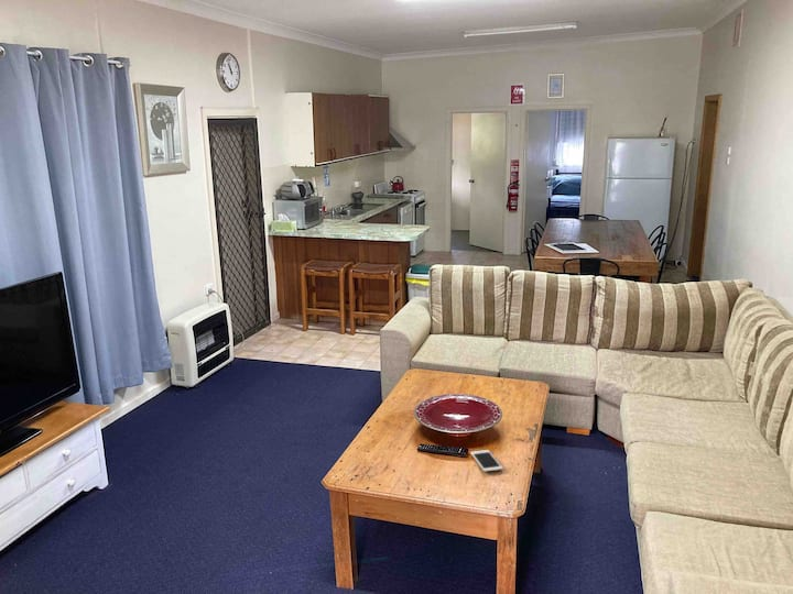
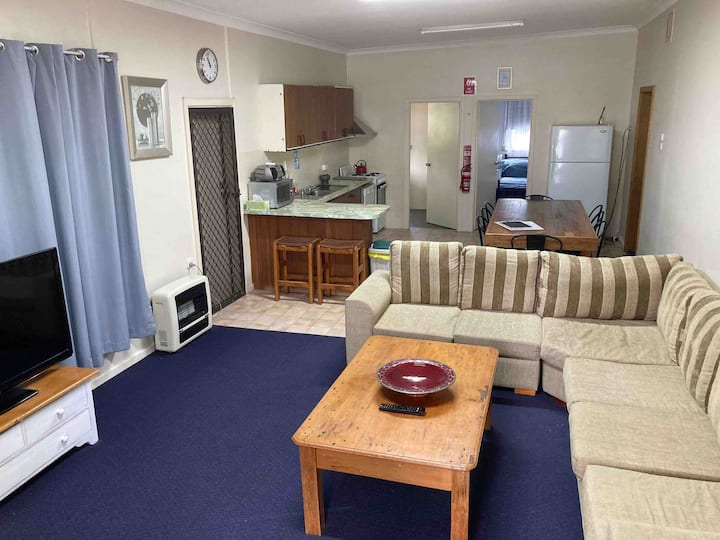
- cell phone [469,449,504,473]
